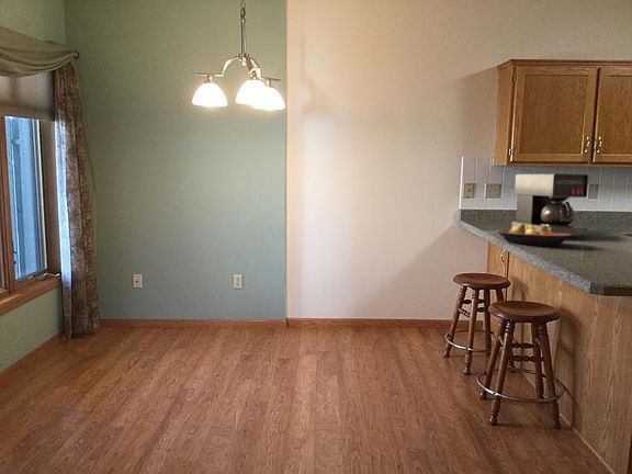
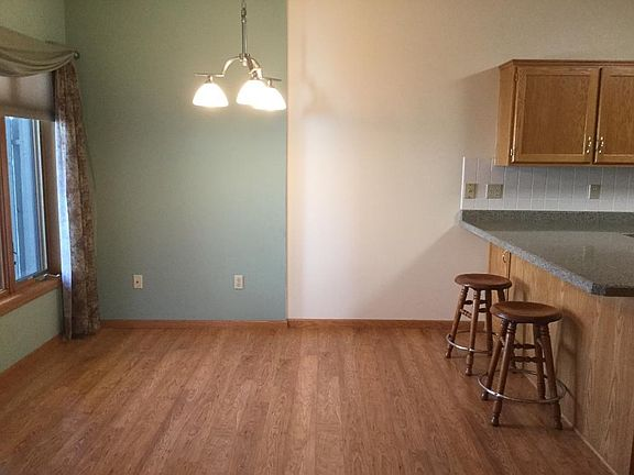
- coffee maker [511,172,589,238]
- fruit bowl [496,224,573,247]
